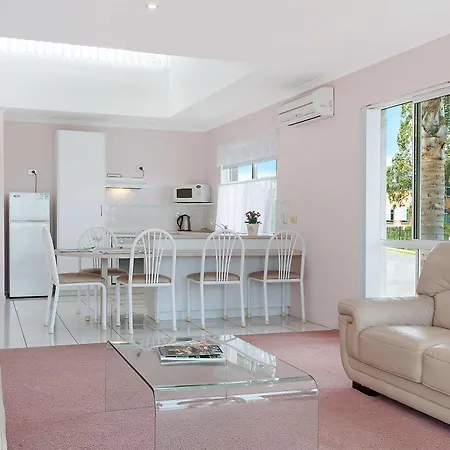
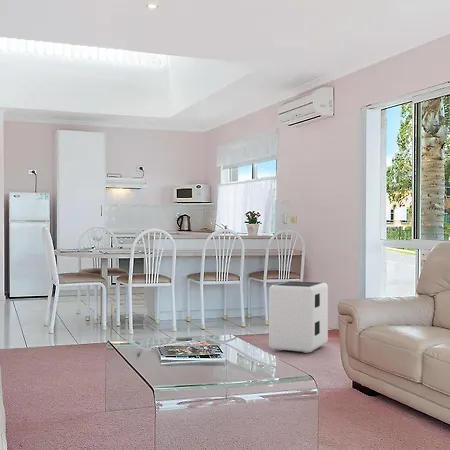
+ air purifier [268,280,329,354]
